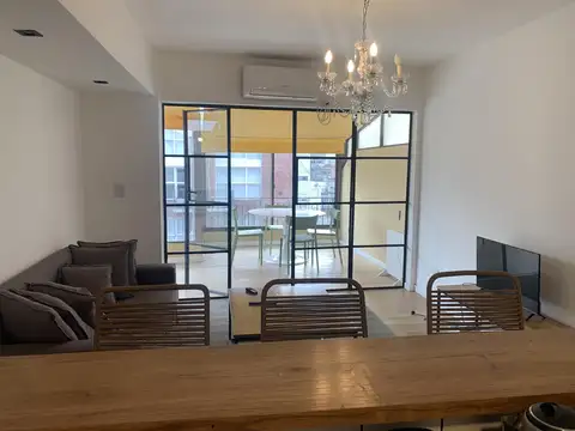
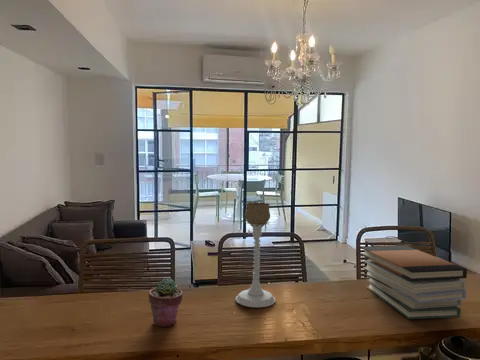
+ candle holder [235,201,276,308]
+ potted succulent [148,277,184,328]
+ book stack [360,245,468,320]
